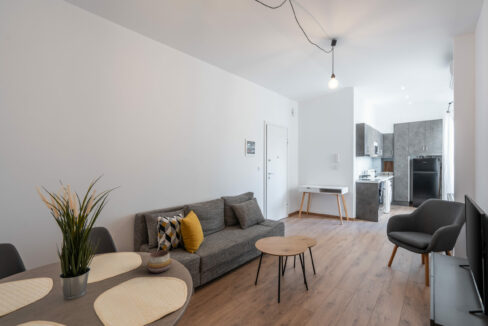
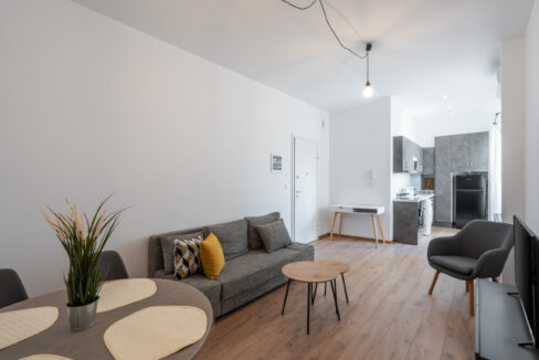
- decorative bowl [146,249,172,274]
